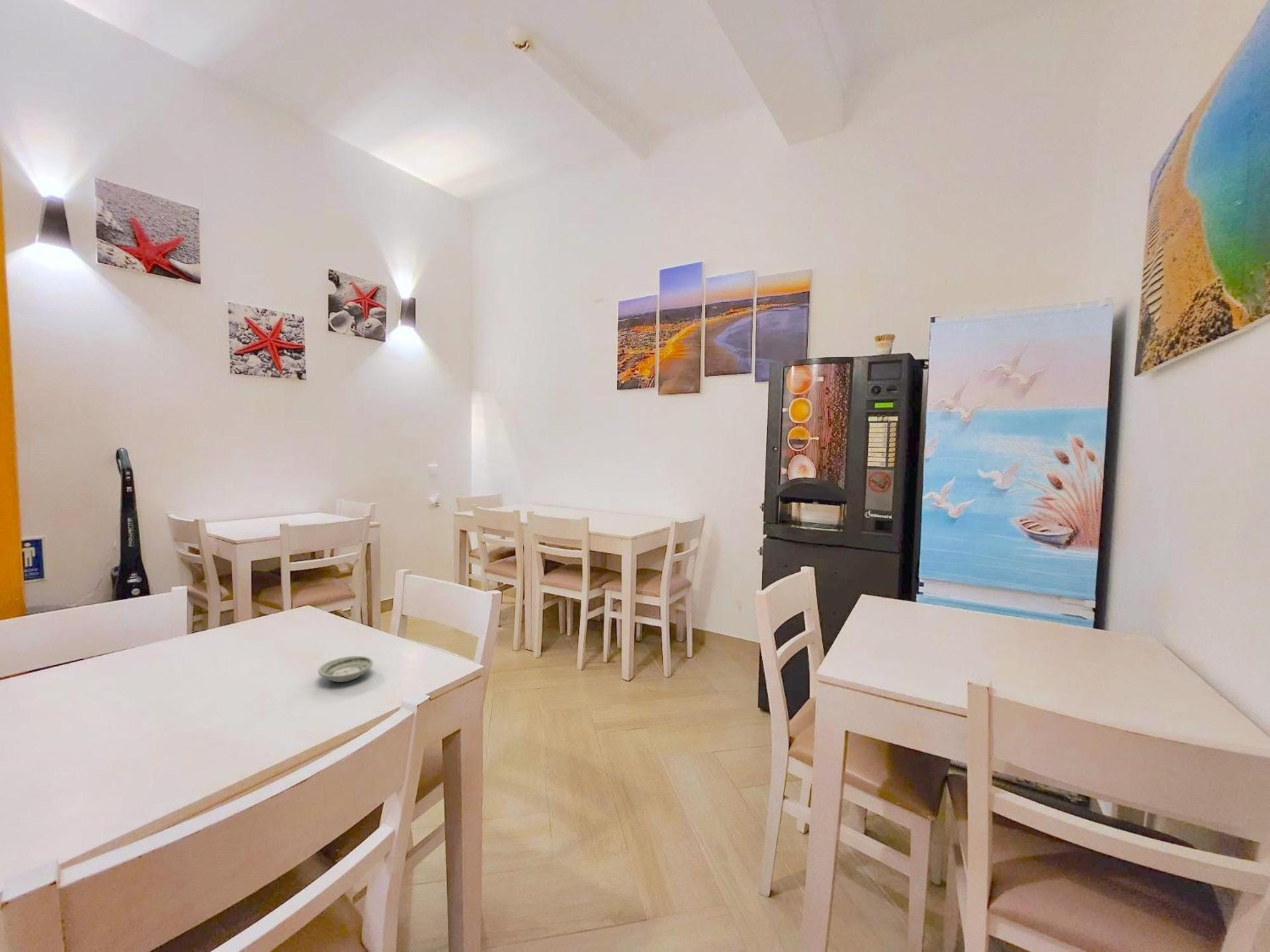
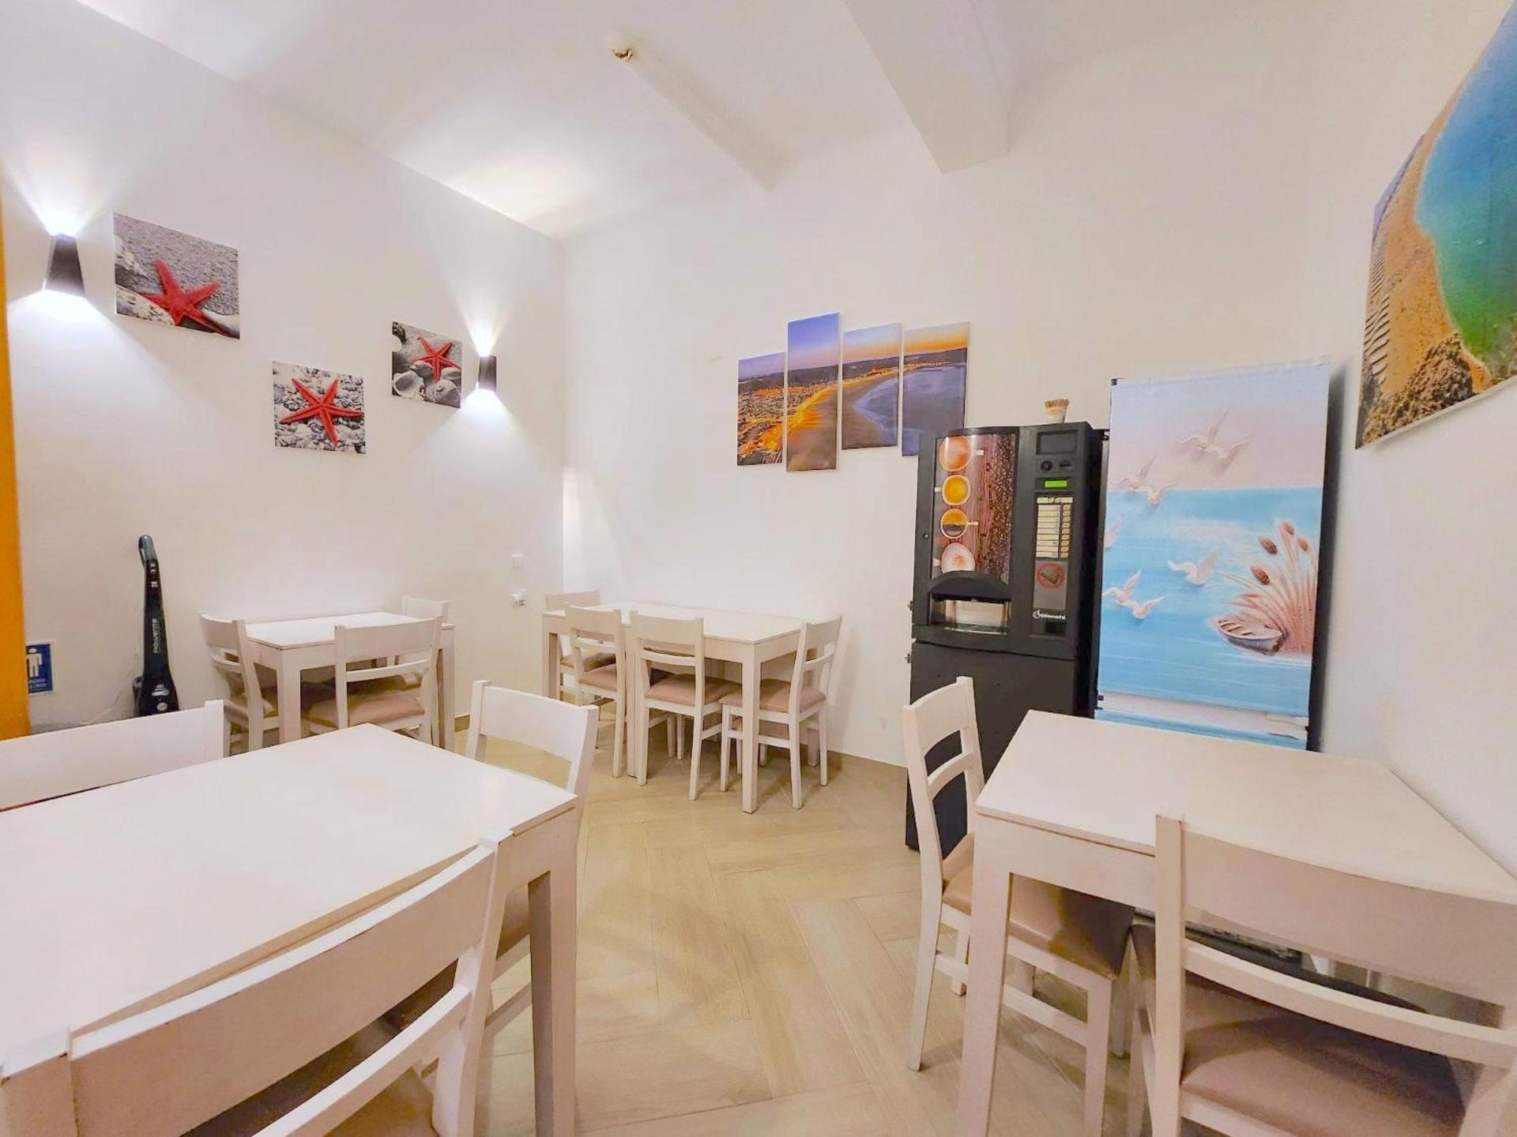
- saucer [318,655,374,683]
